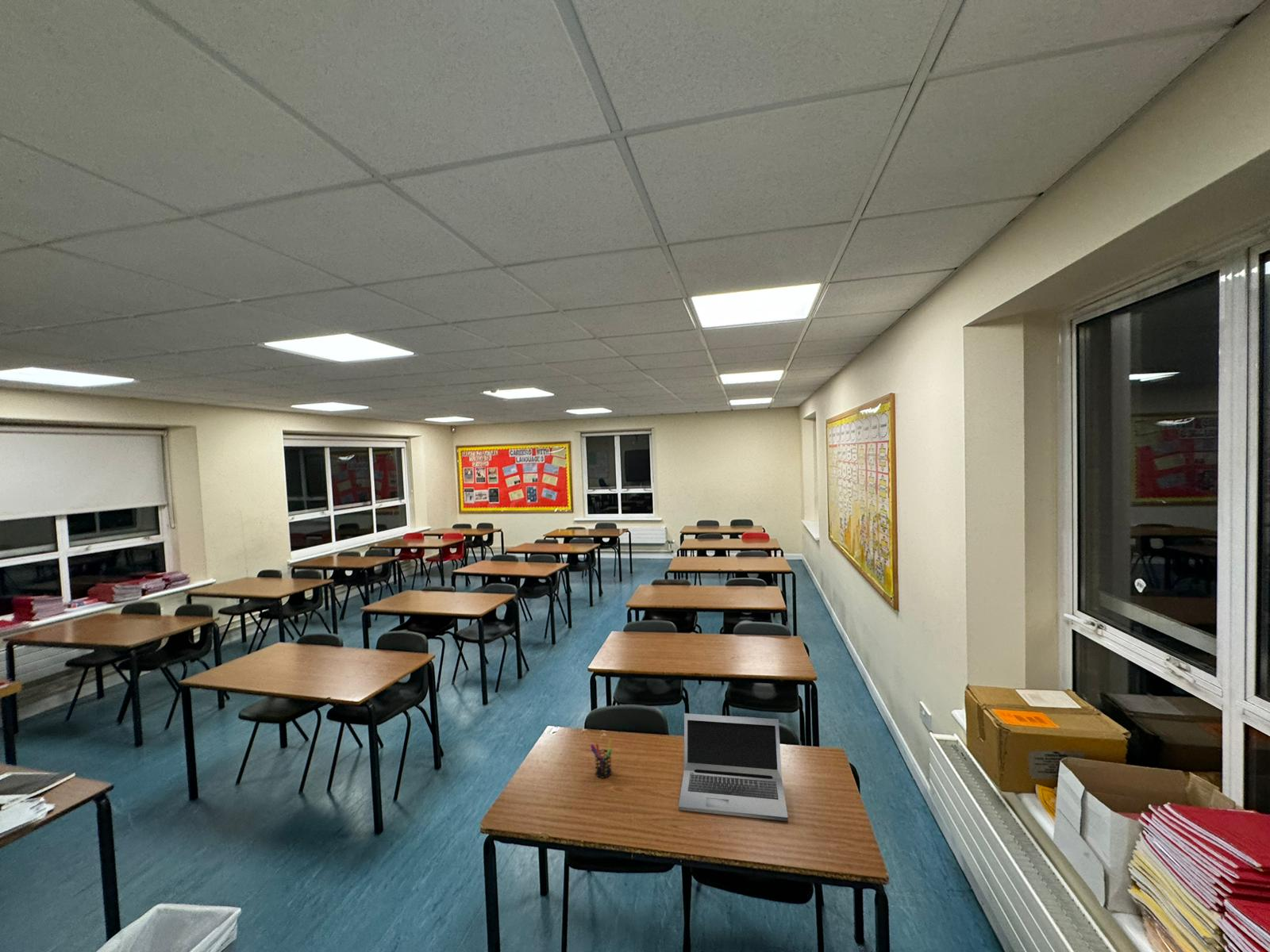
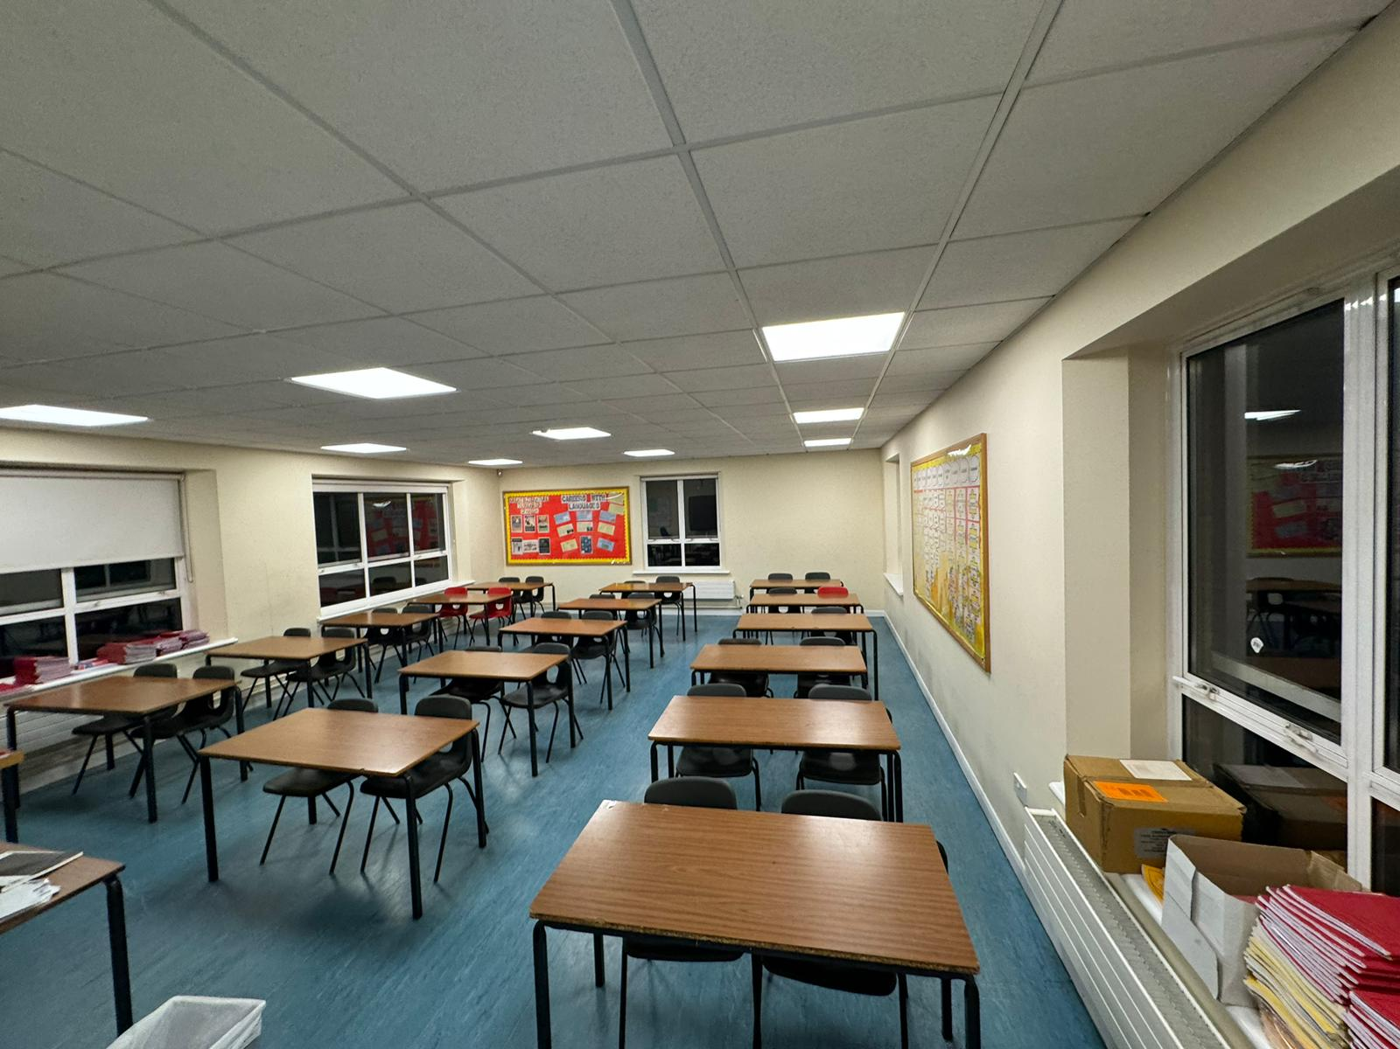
- laptop [678,712,789,822]
- pen holder [590,739,613,778]
